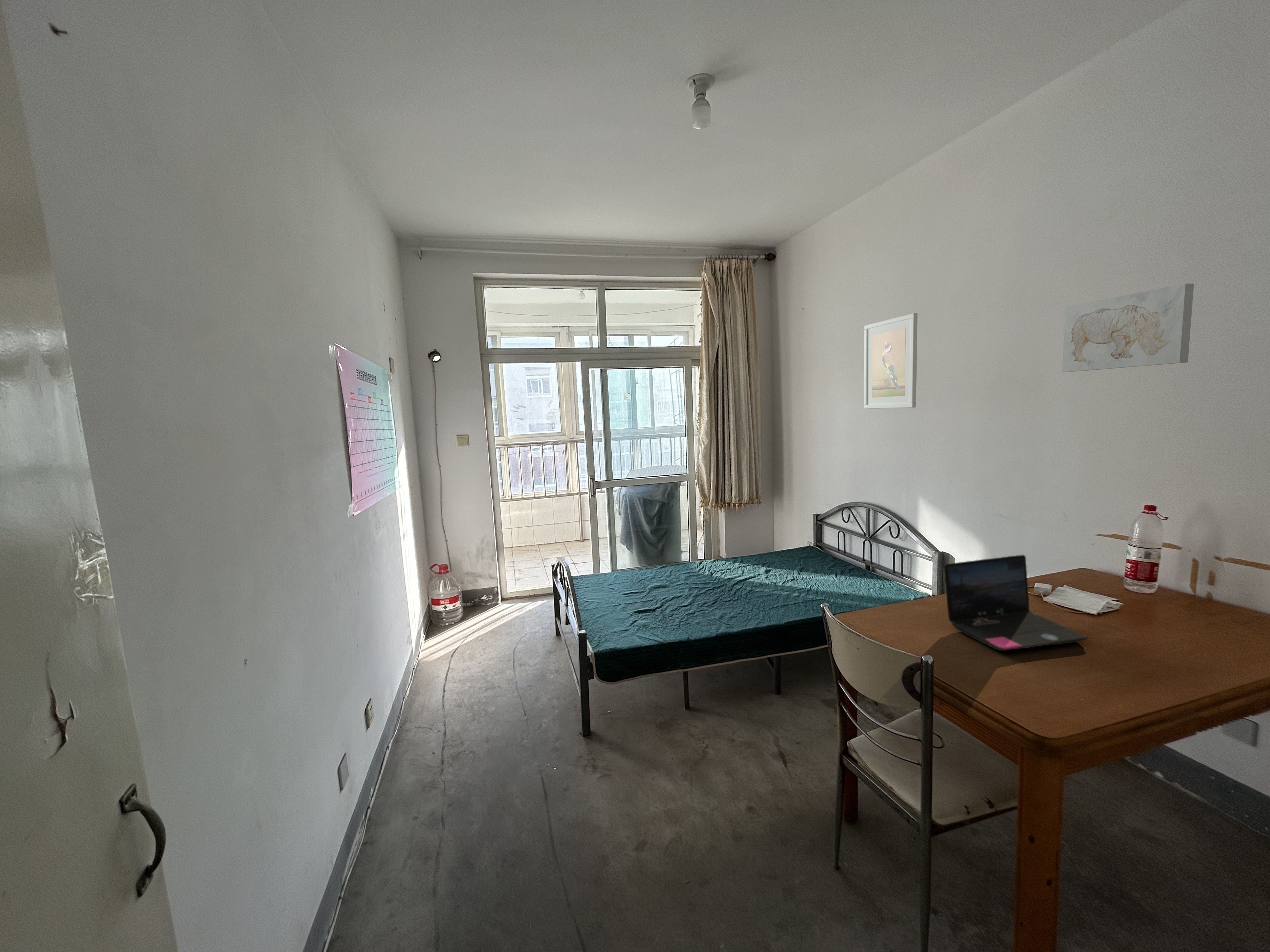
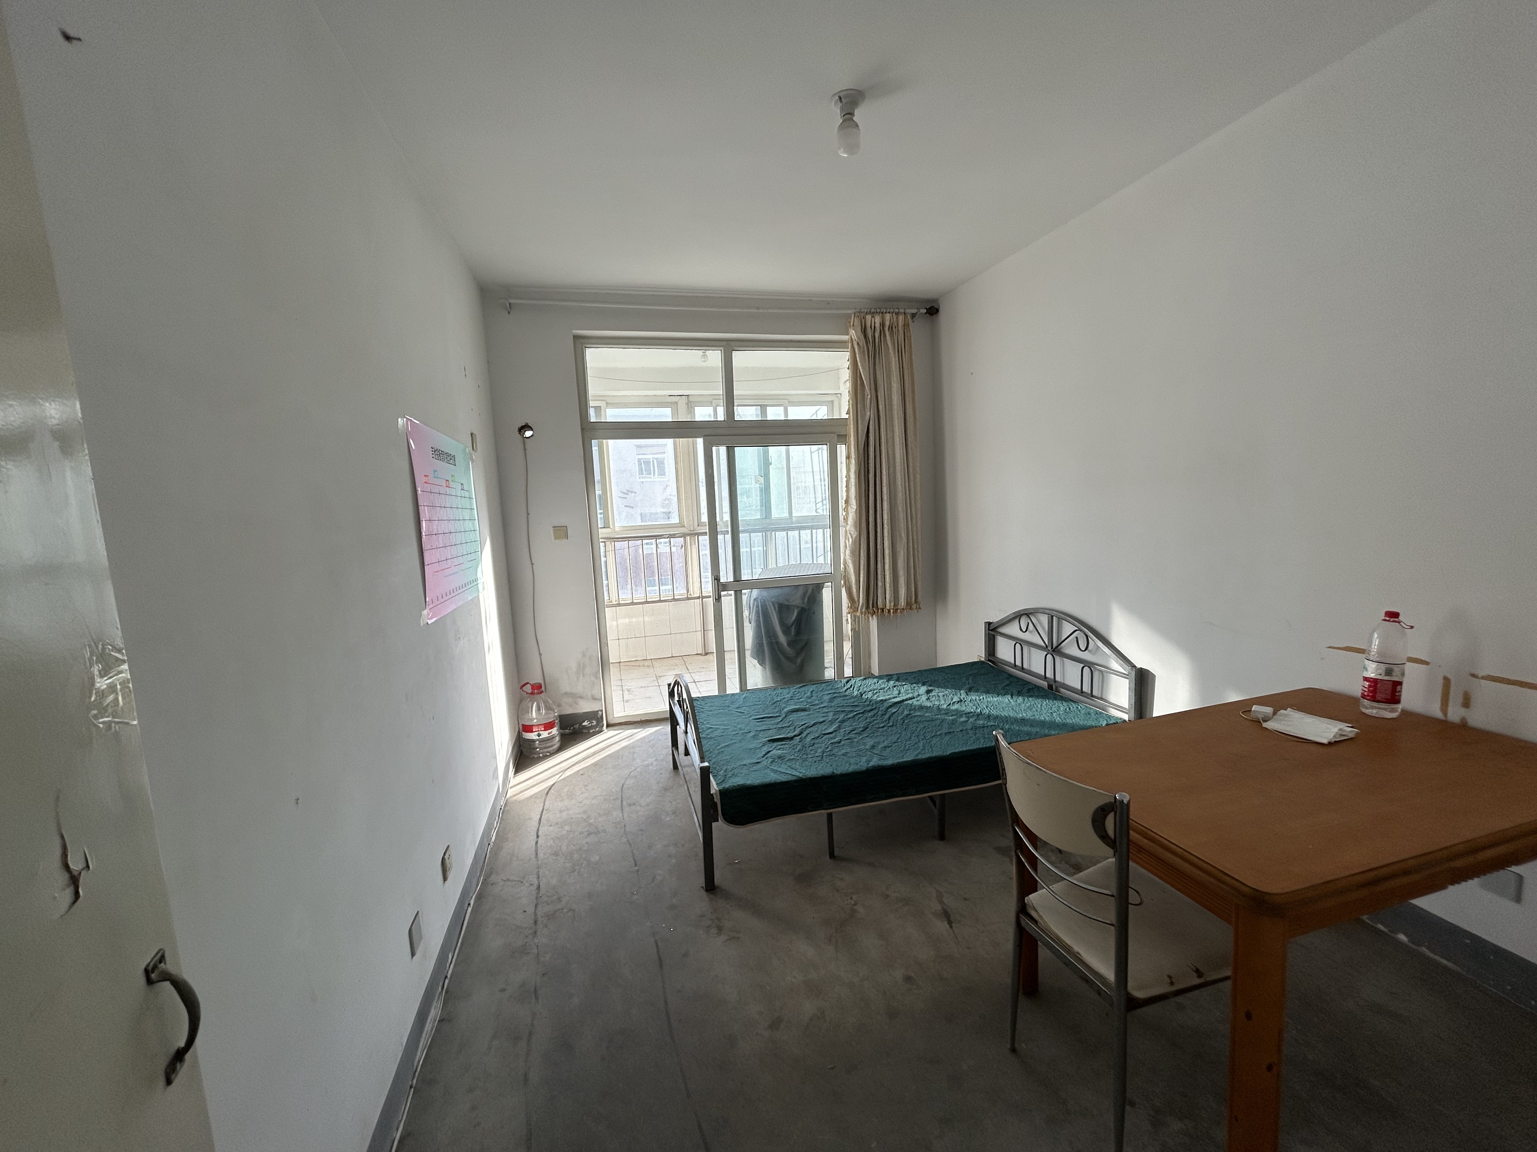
- wall art [1062,283,1194,372]
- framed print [864,313,918,409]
- laptop [944,555,1089,651]
